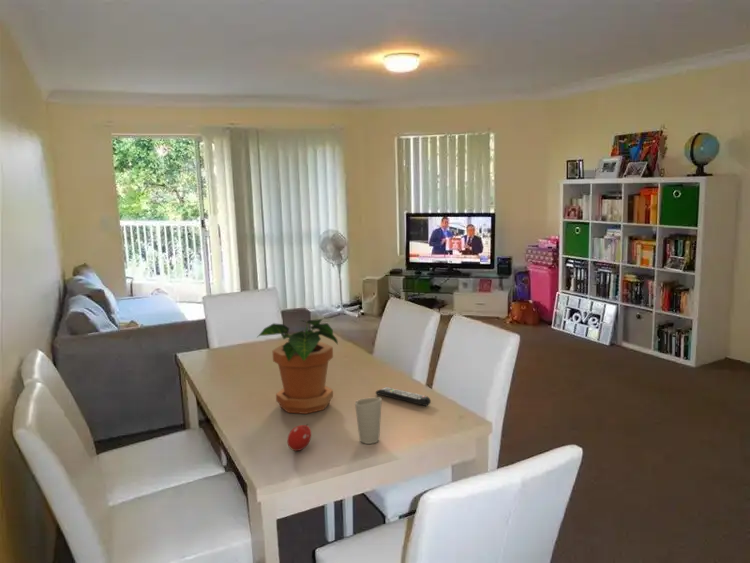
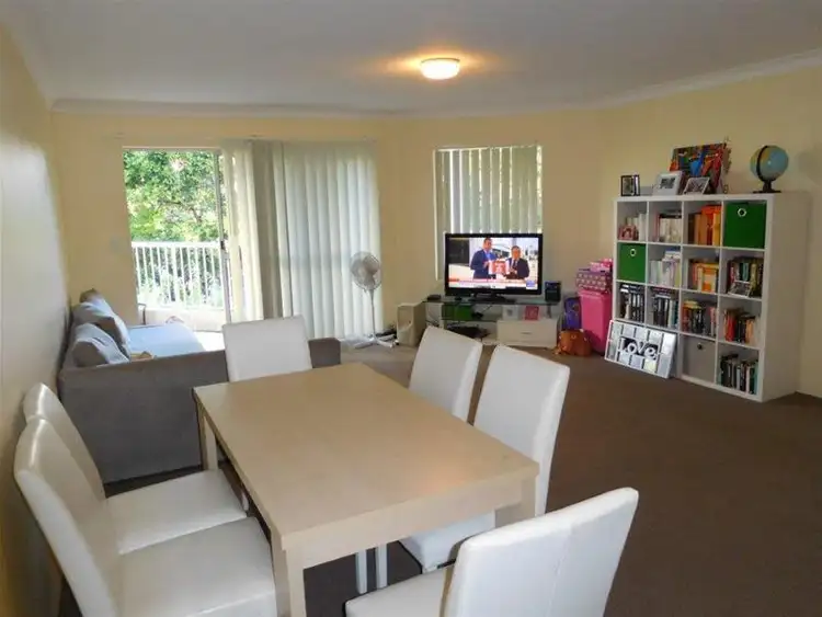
- fruit [286,424,312,452]
- remote control [375,386,432,407]
- potted plant [257,318,339,415]
- cup [354,397,383,445]
